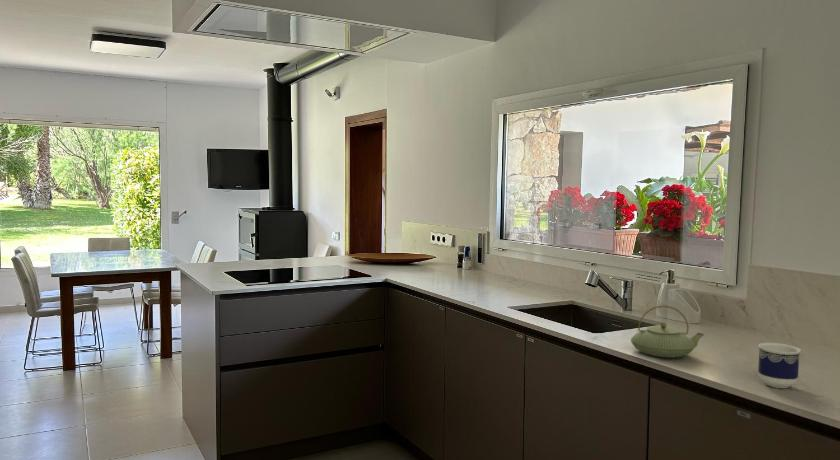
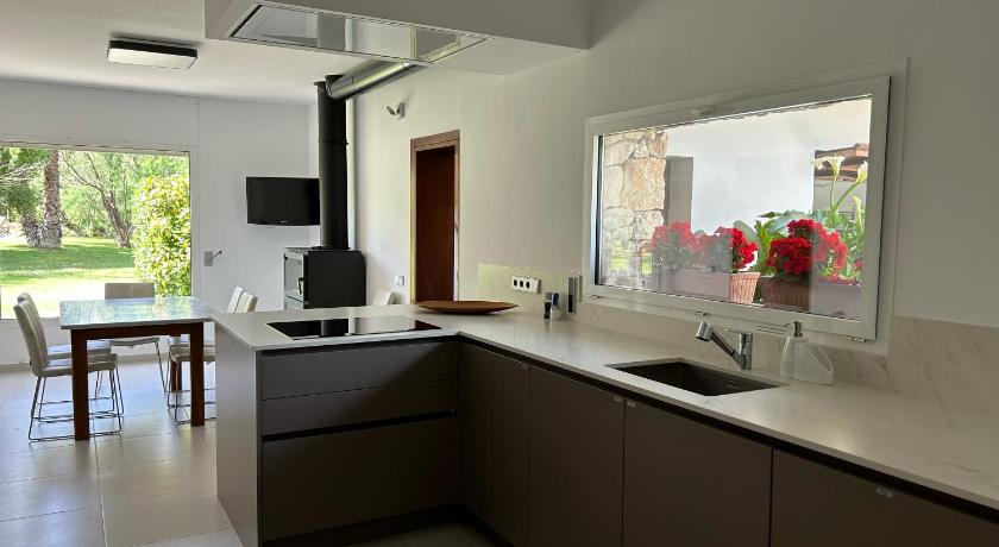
- cup [757,342,802,389]
- teapot [630,305,705,358]
